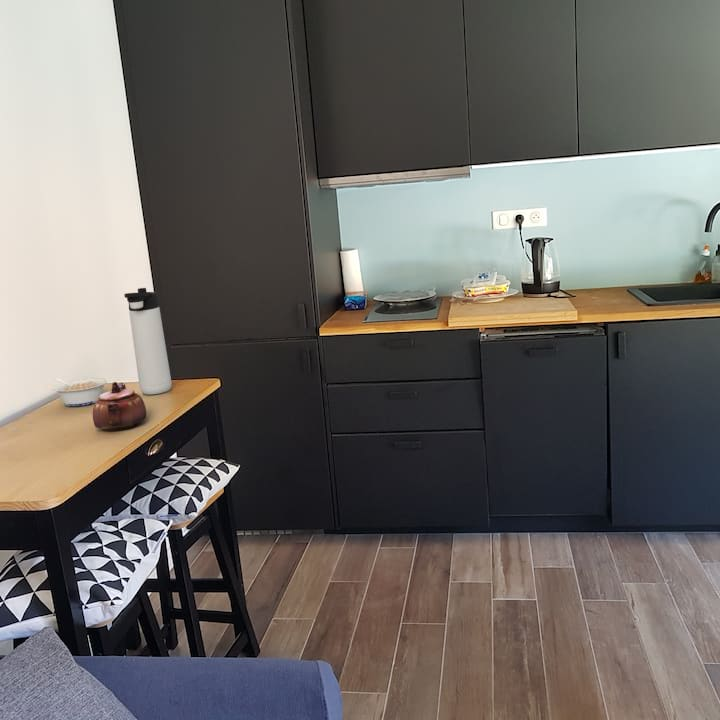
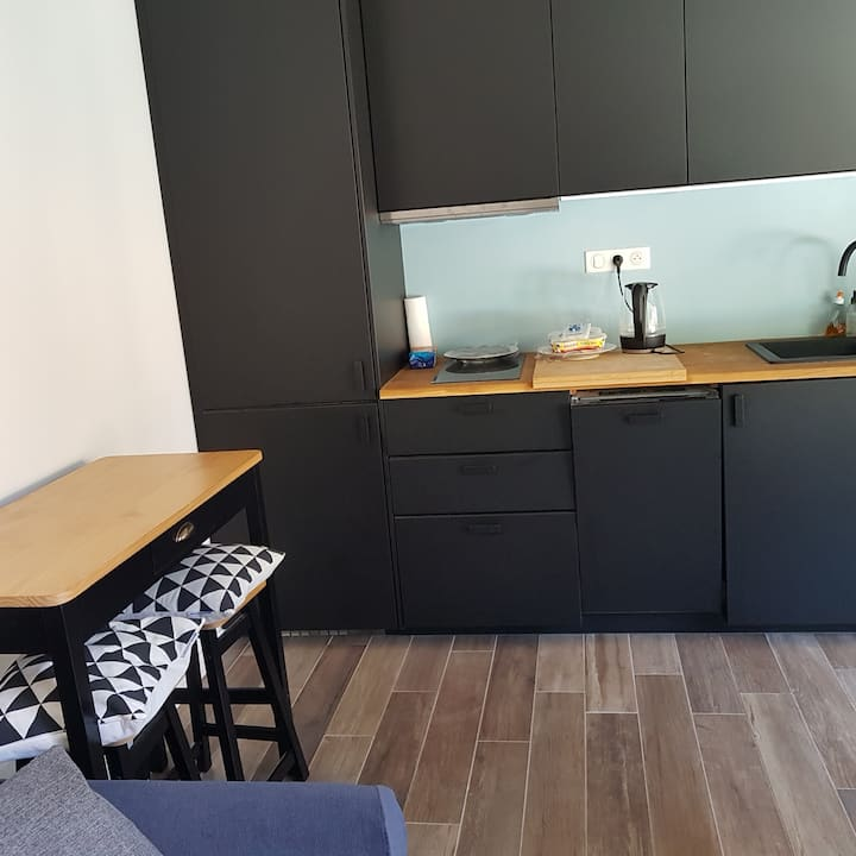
- teapot [92,381,147,432]
- thermos bottle [123,287,172,396]
- legume [52,377,108,407]
